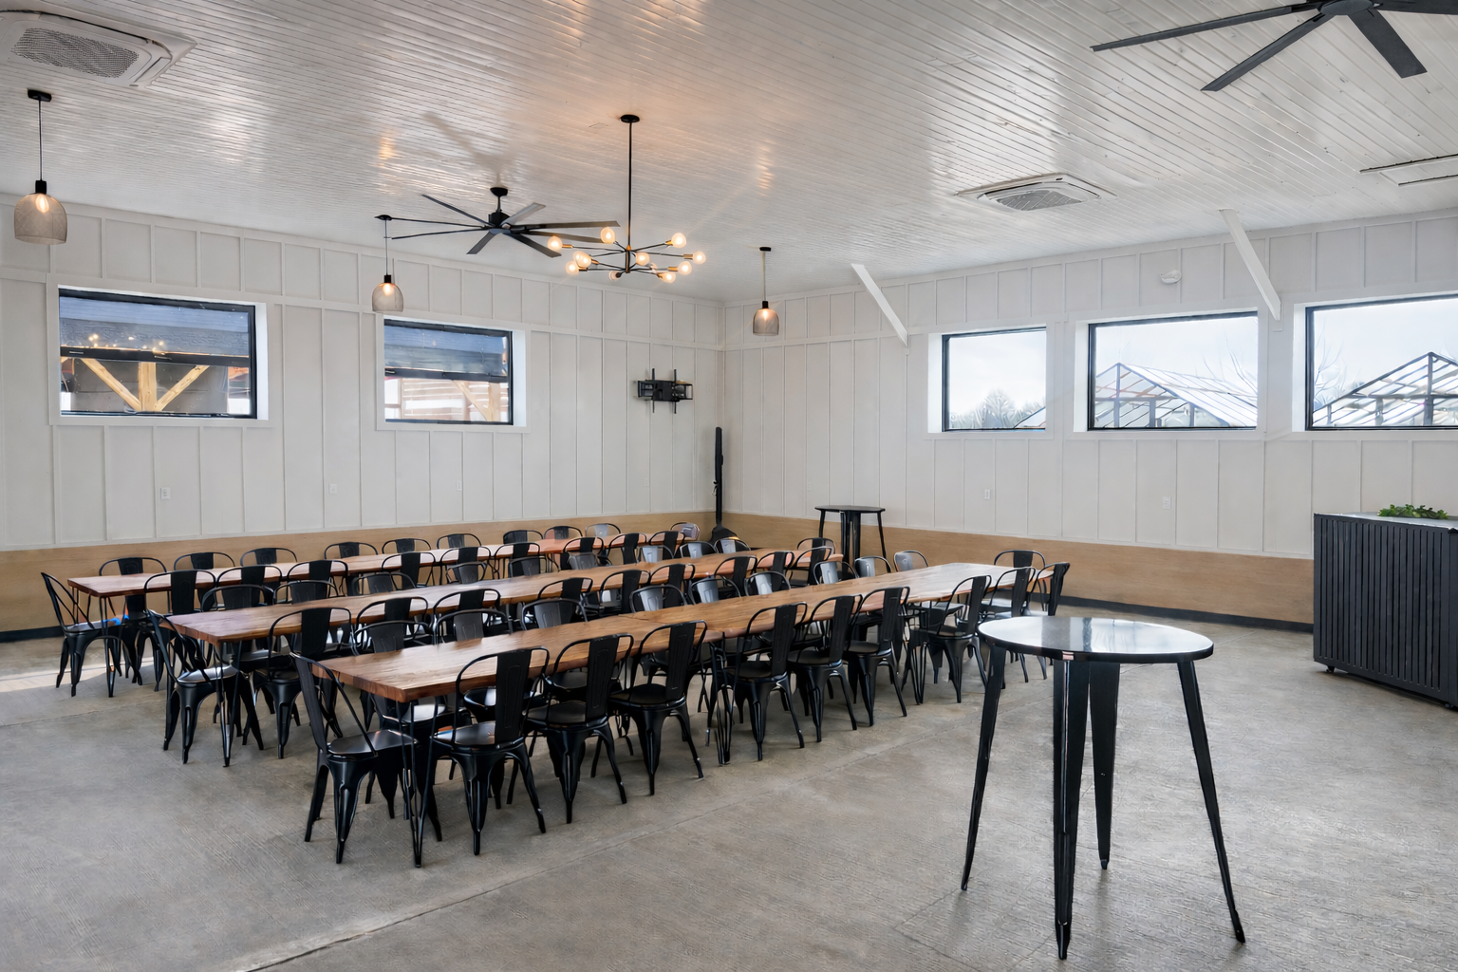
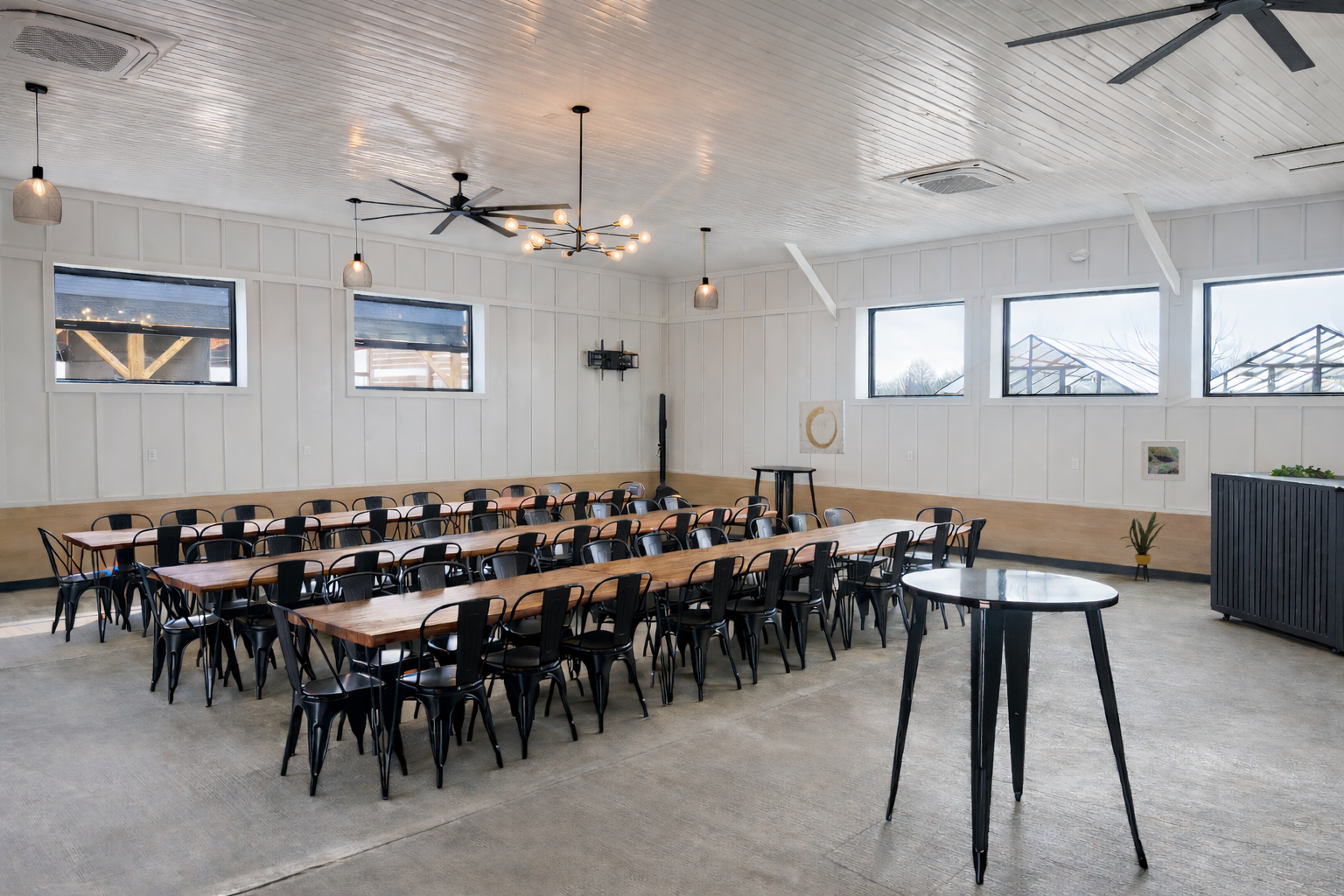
+ wall art [799,399,846,455]
+ house plant [1119,511,1170,583]
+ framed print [1140,439,1187,482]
